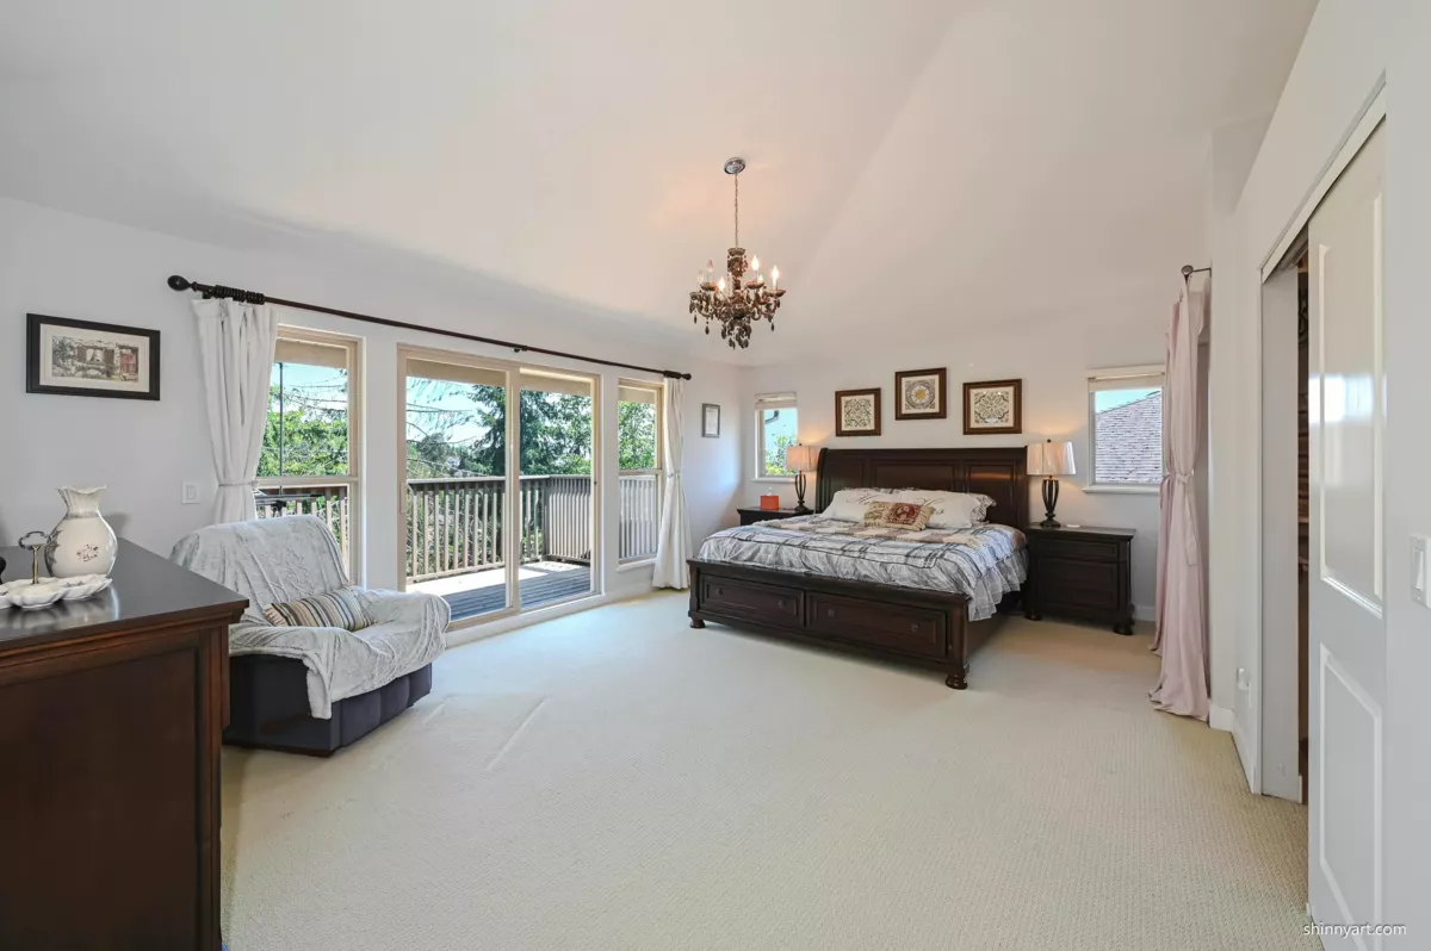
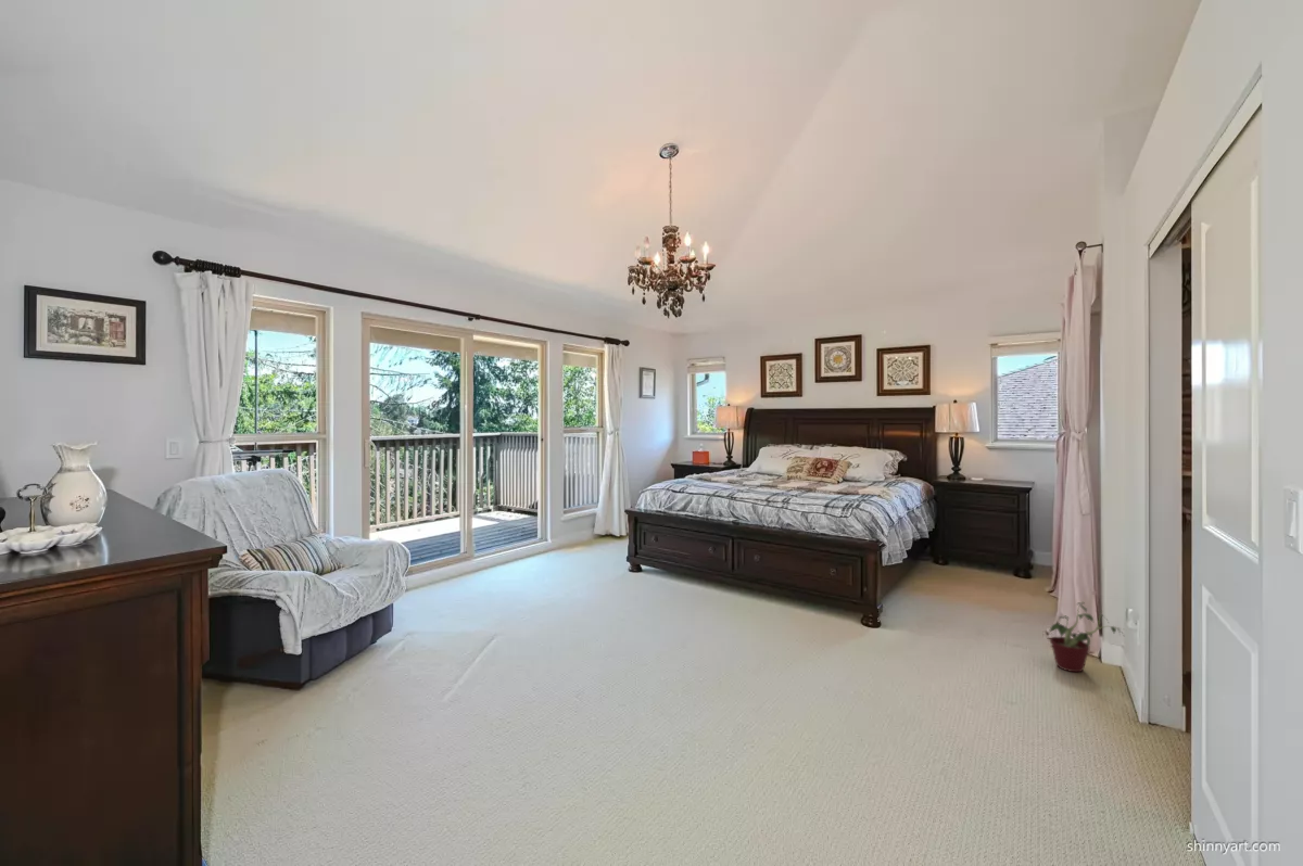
+ potted plant [1048,601,1127,673]
